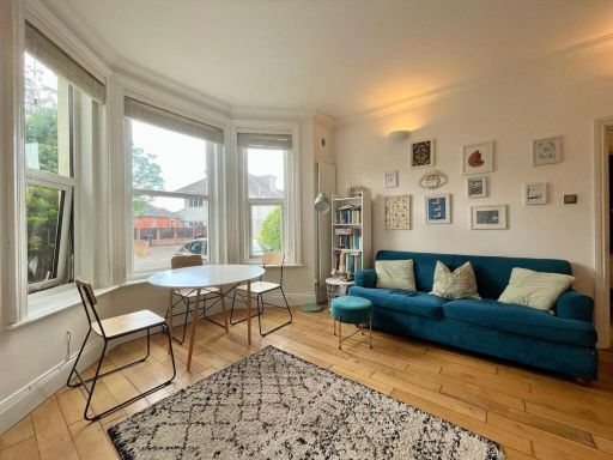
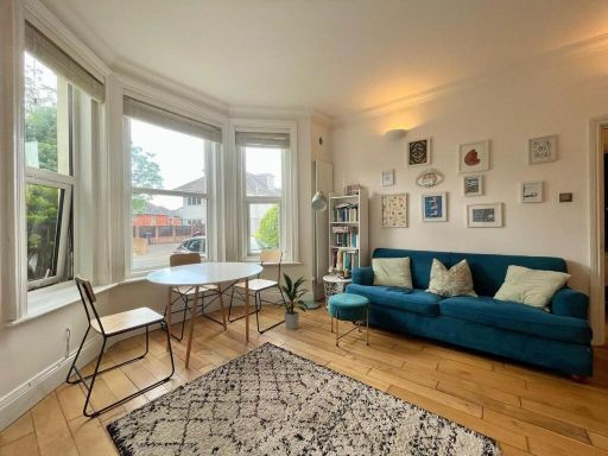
+ indoor plant [268,271,311,330]
